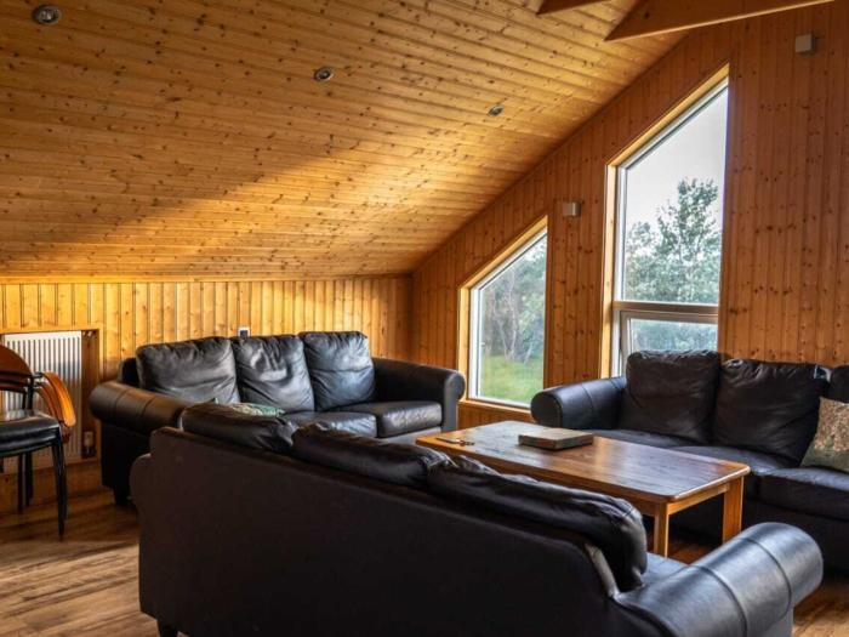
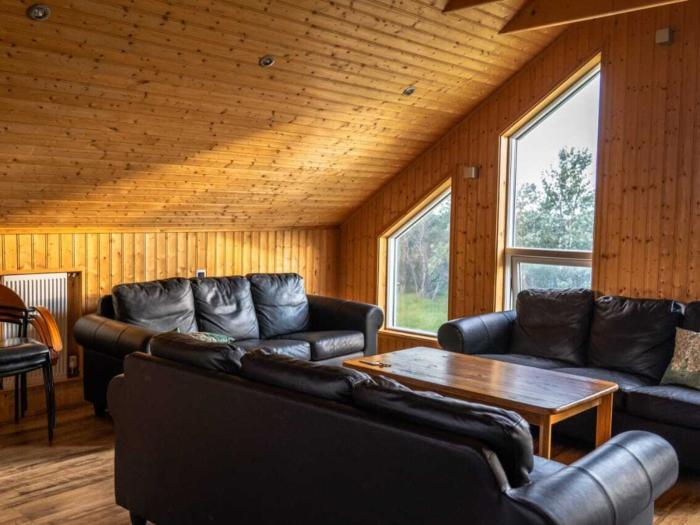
- board game [517,427,596,450]
